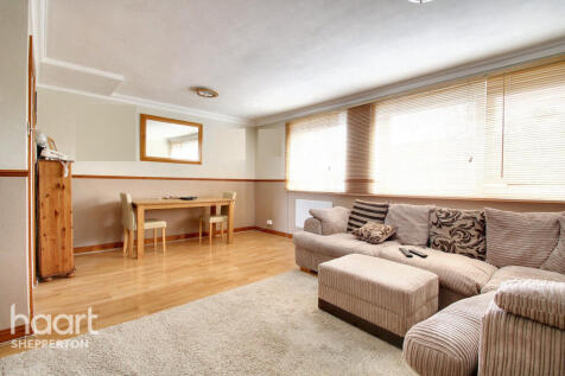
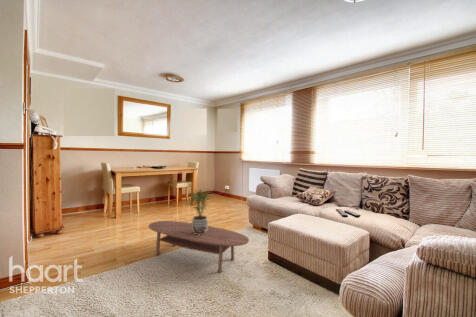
+ coffee table [148,220,250,273]
+ potted plant [184,188,213,235]
